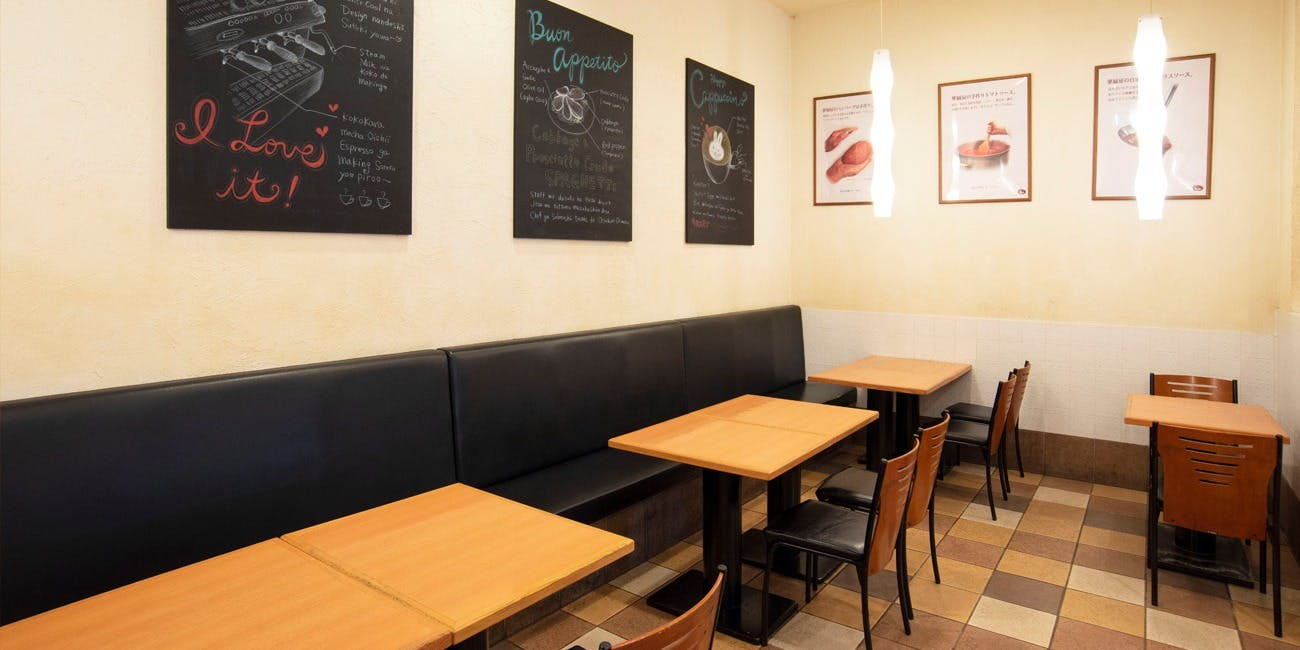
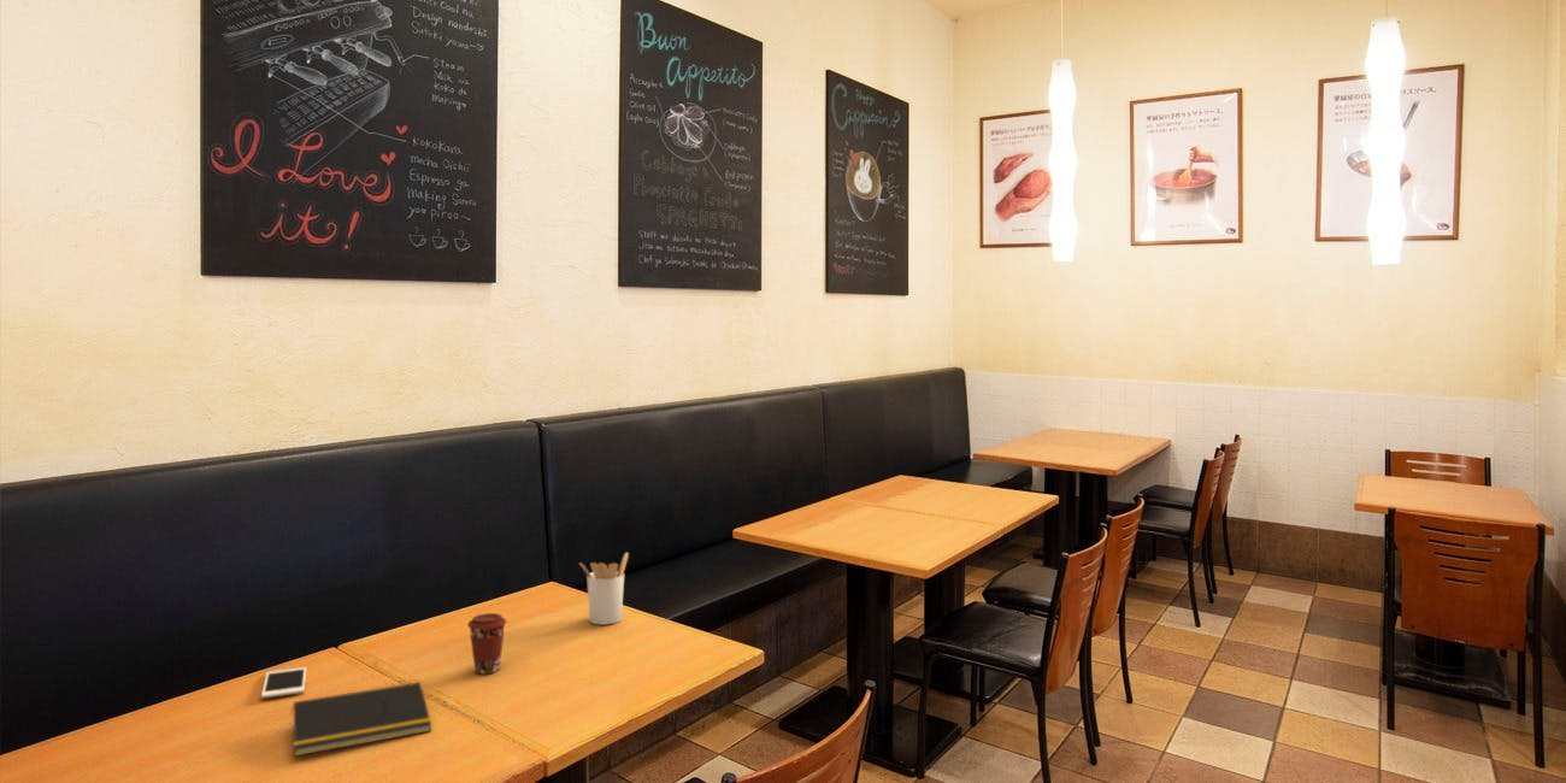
+ cell phone [260,666,307,699]
+ utensil holder [578,552,630,625]
+ notepad [288,681,432,758]
+ coffee cup [466,612,508,675]
